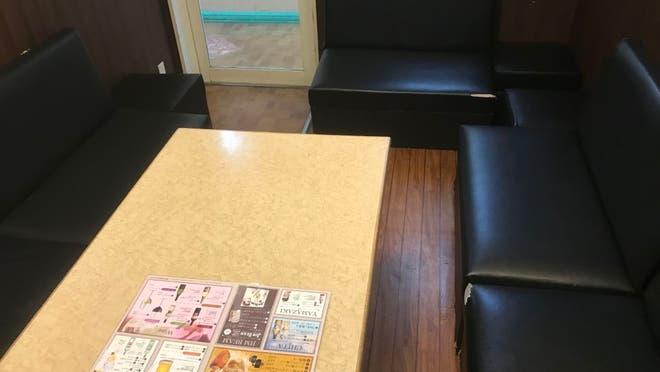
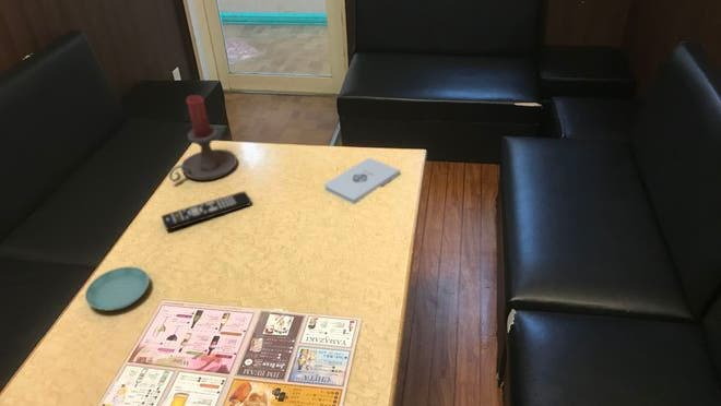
+ notepad [323,157,401,205]
+ candle holder [168,94,238,183]
+ saucer [84,265,151,312]
+ remote control [161,190,252,231]
